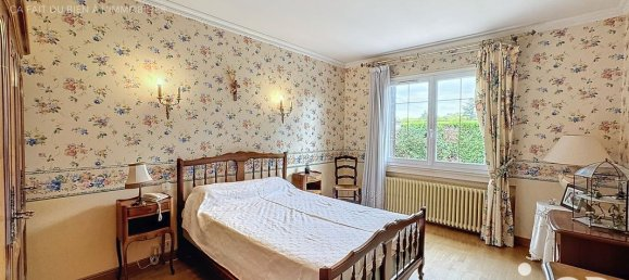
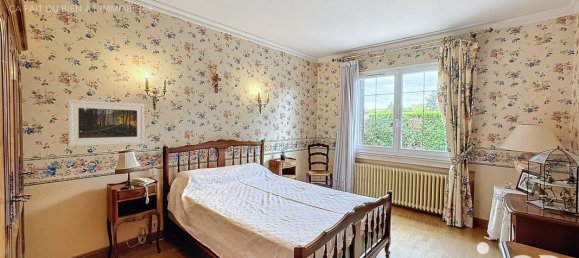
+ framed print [67,99,145,147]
